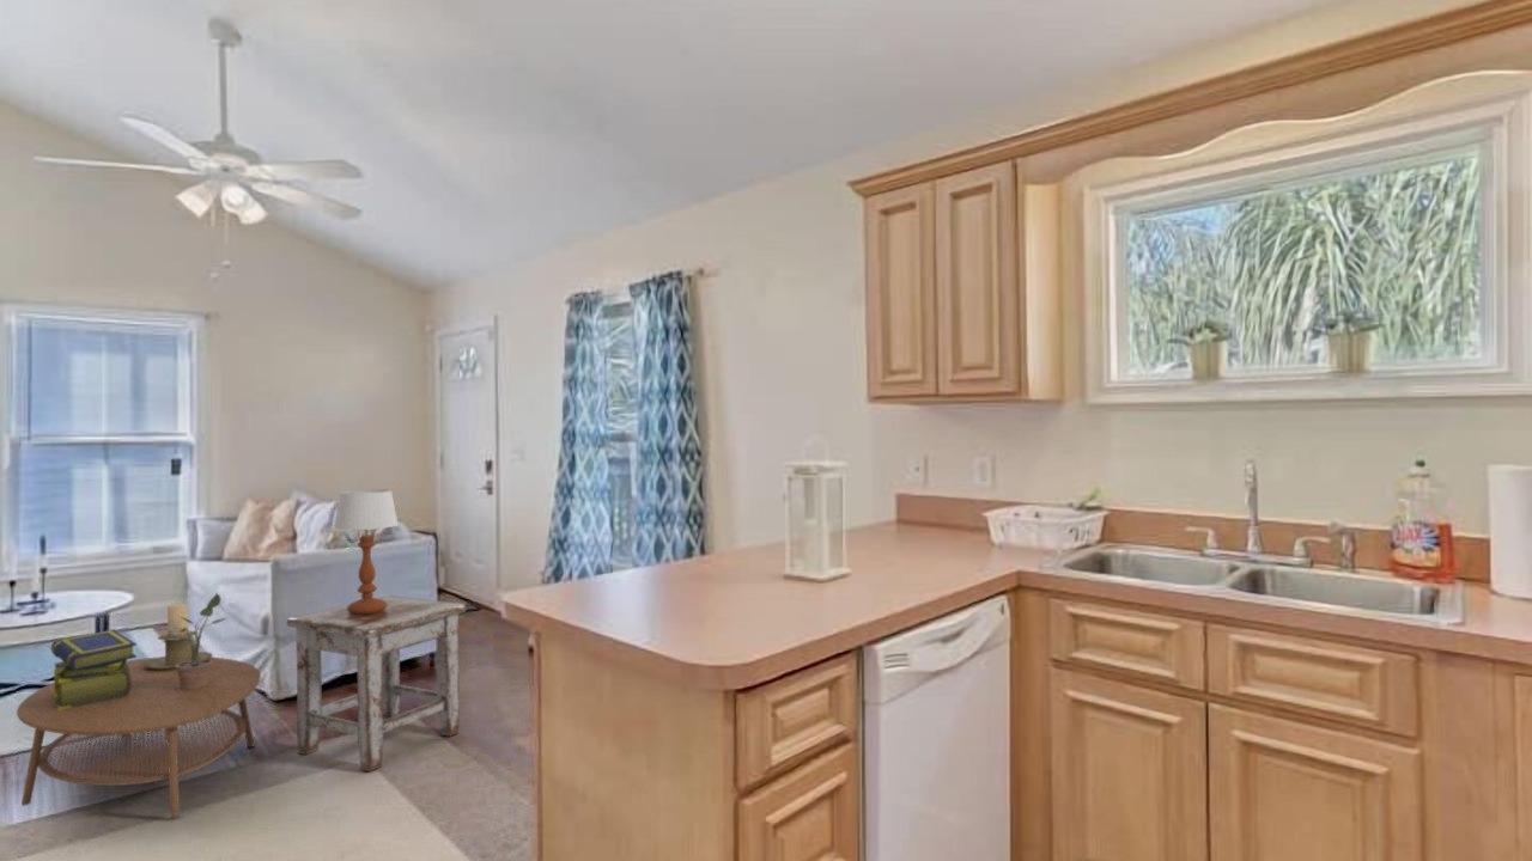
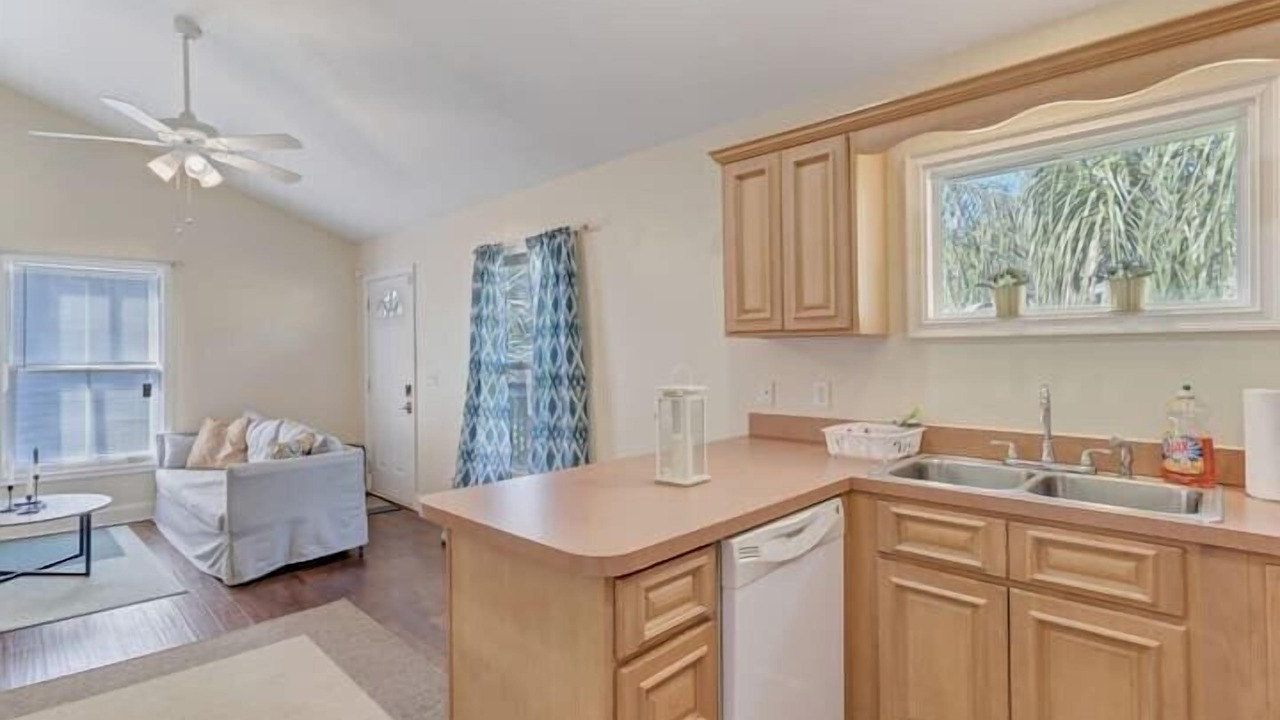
- candle holder [144,603,214,670]
- coffee table [16,657,262,819]
- stool [285,594,468,773]
- table lamp [332,489,400,615]
- stack of books [50,628,138,709]
- potted plant [162,592,229,690]
